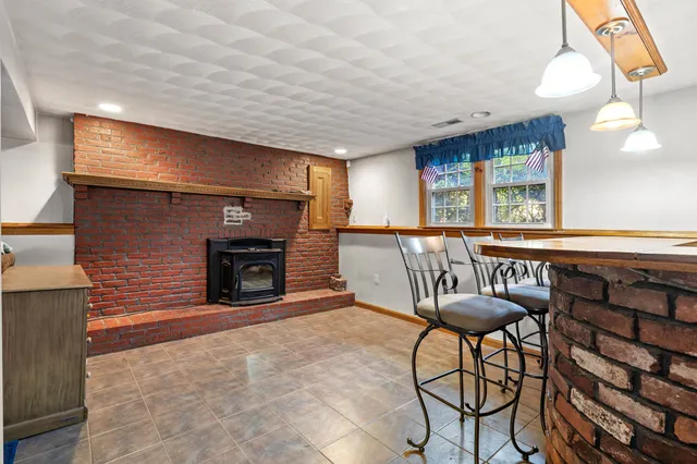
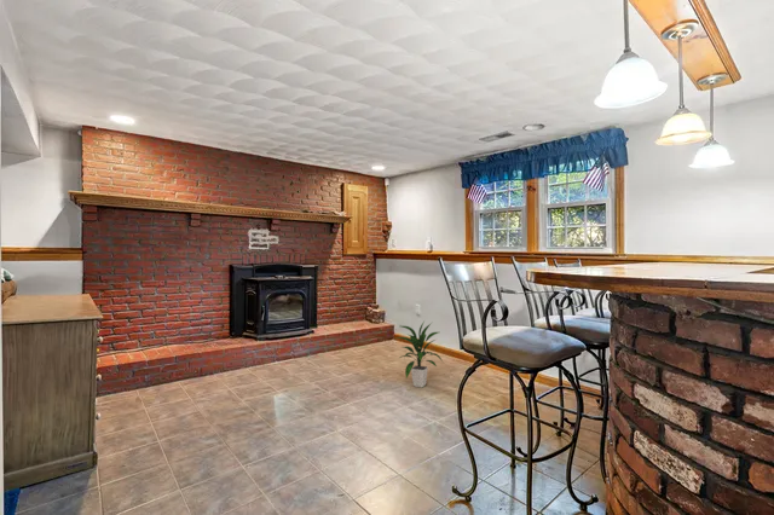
+ indoor plant [395,320,444,388]
